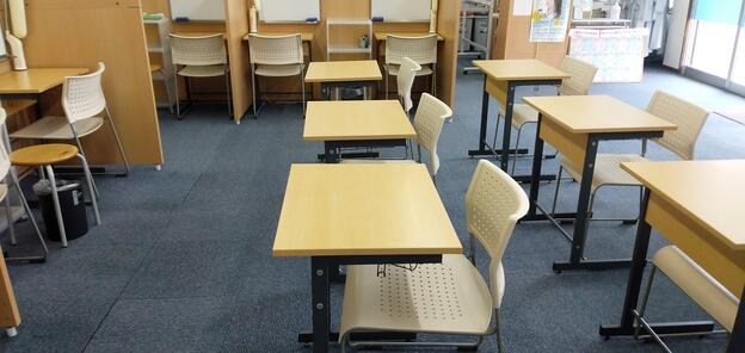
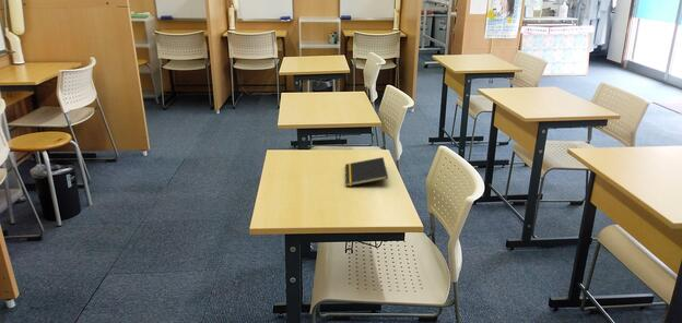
+ notepad [344,156,389,188]
